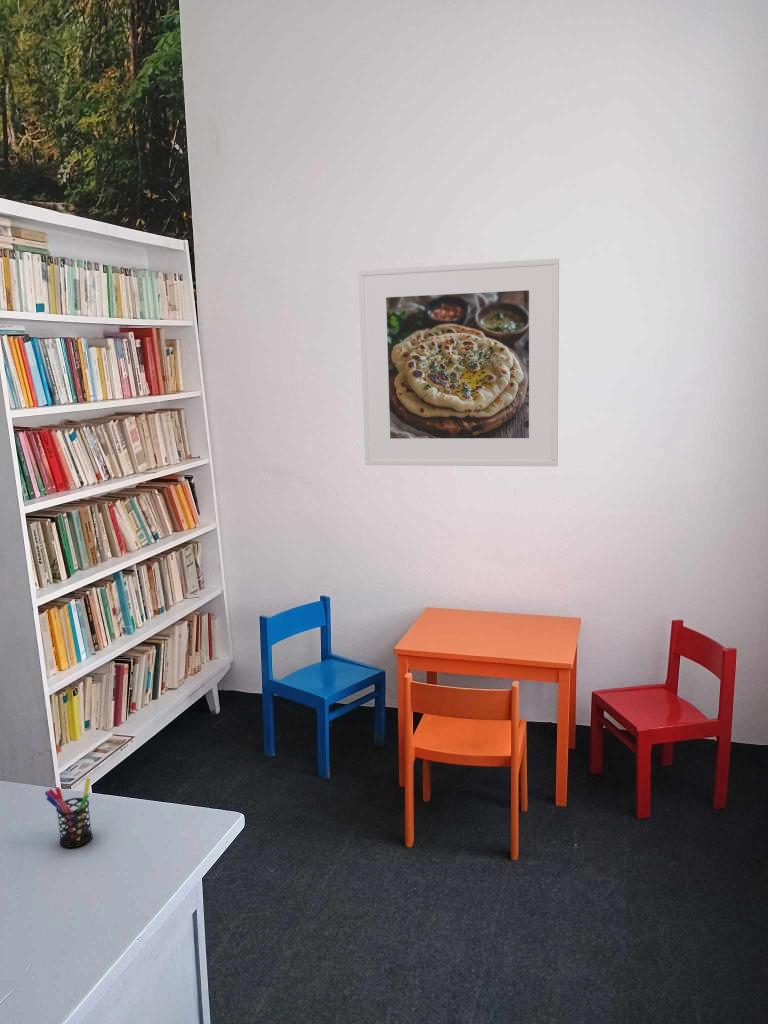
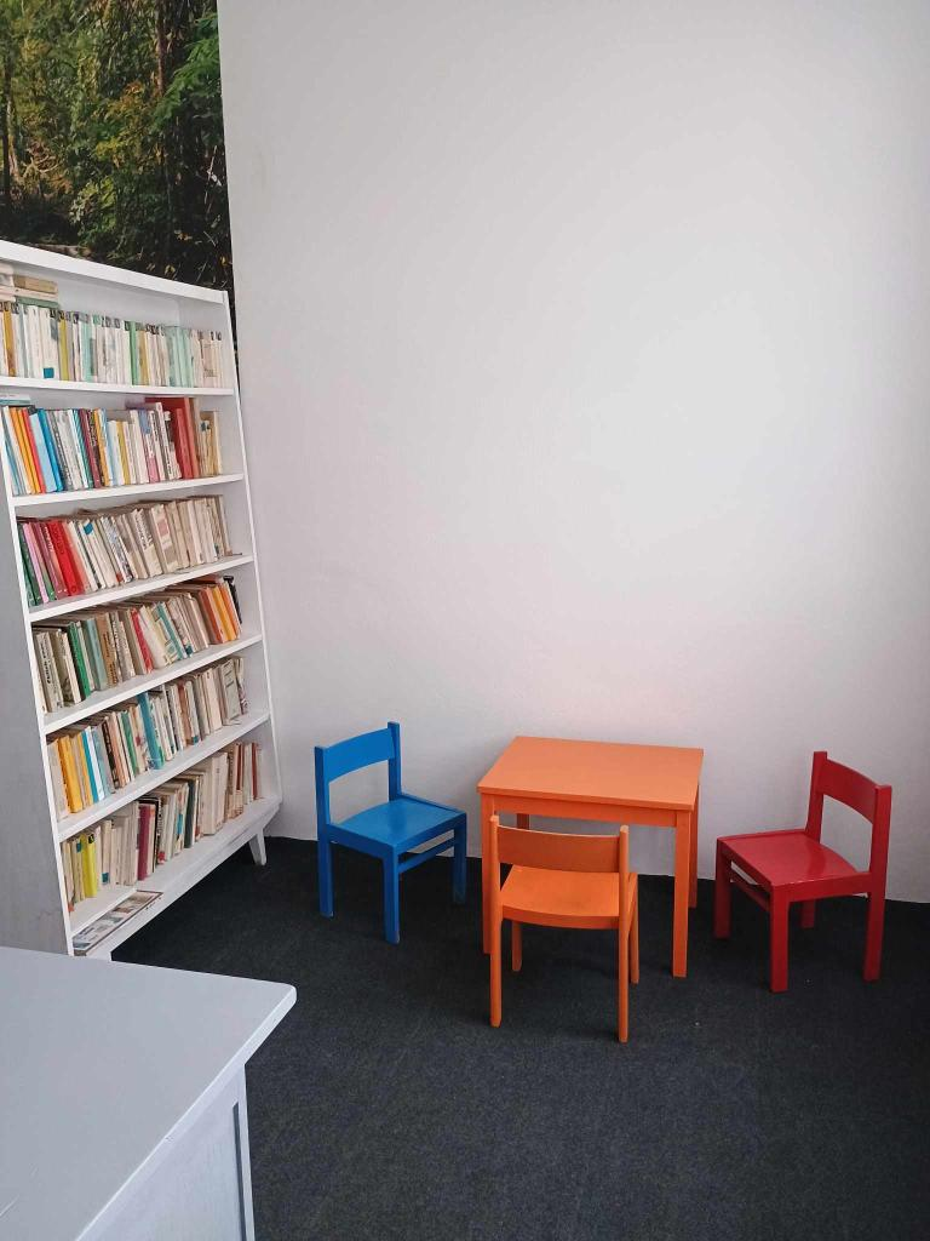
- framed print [358,257,560,467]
- pen holder [44,777,93,849]
